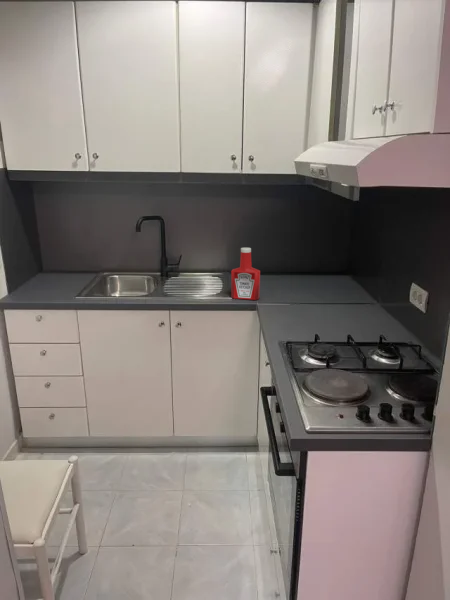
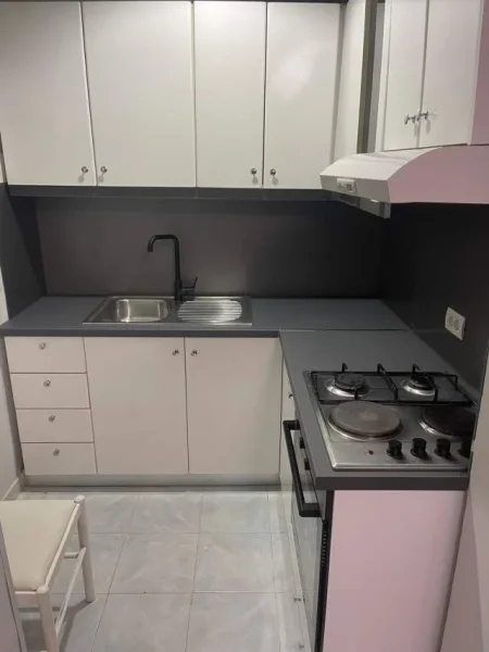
- soap bottle [230,247,261,301]
